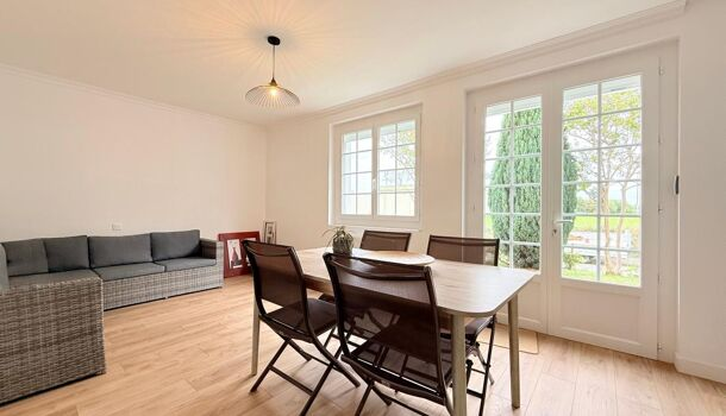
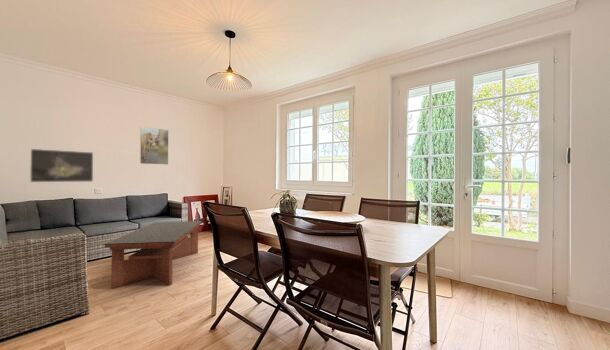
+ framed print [139,125,170,166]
+ coffee table [104,220,203,289]
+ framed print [29,148,94,183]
